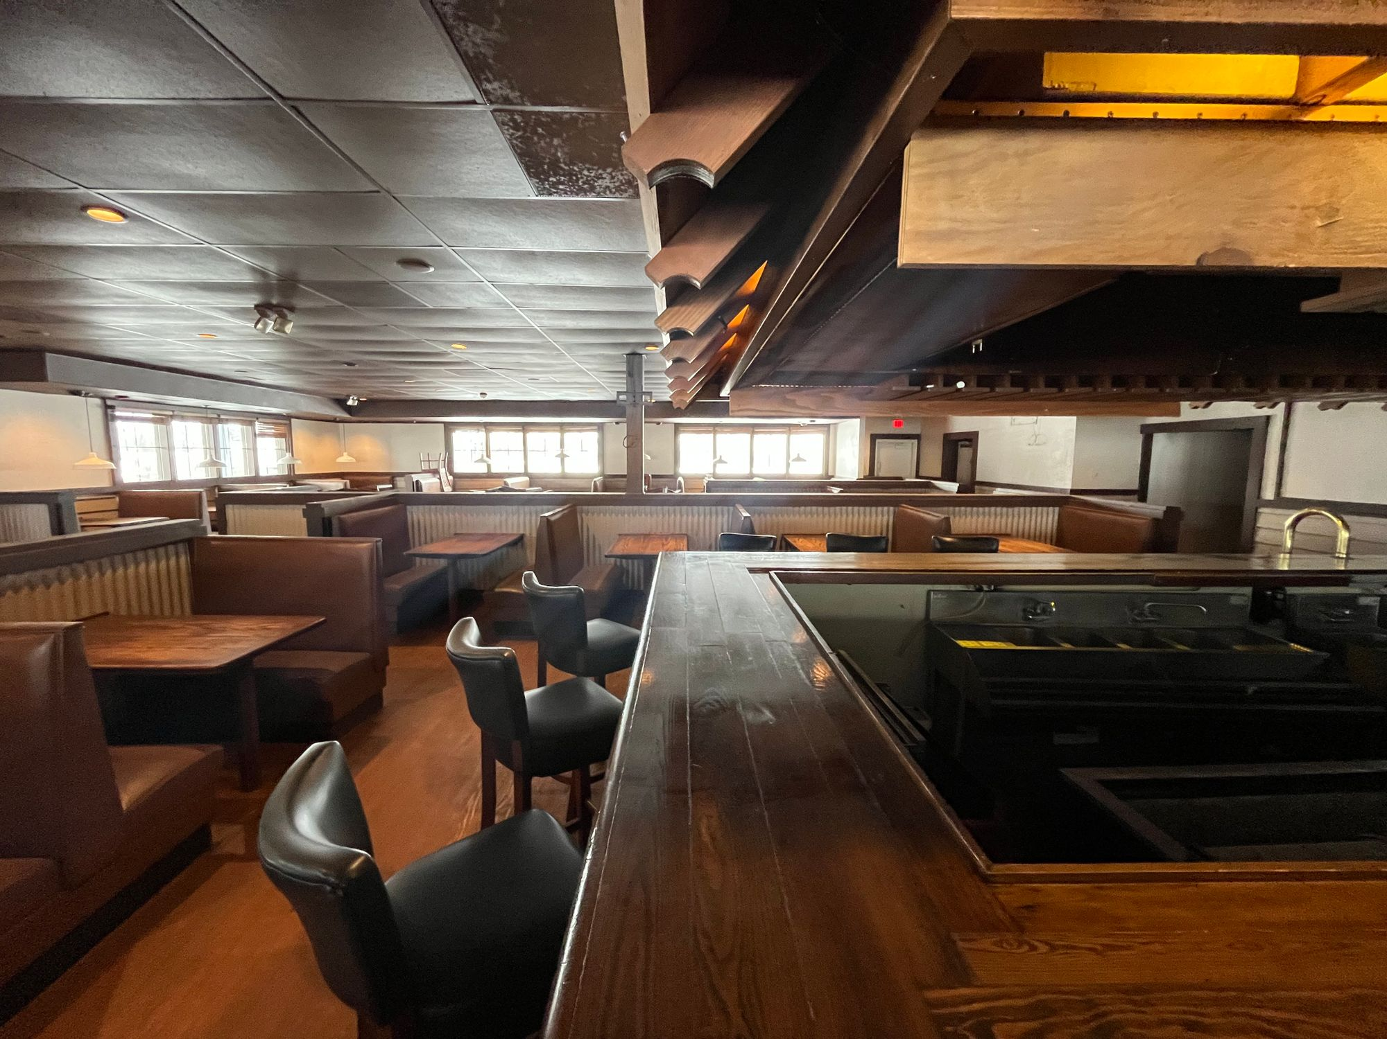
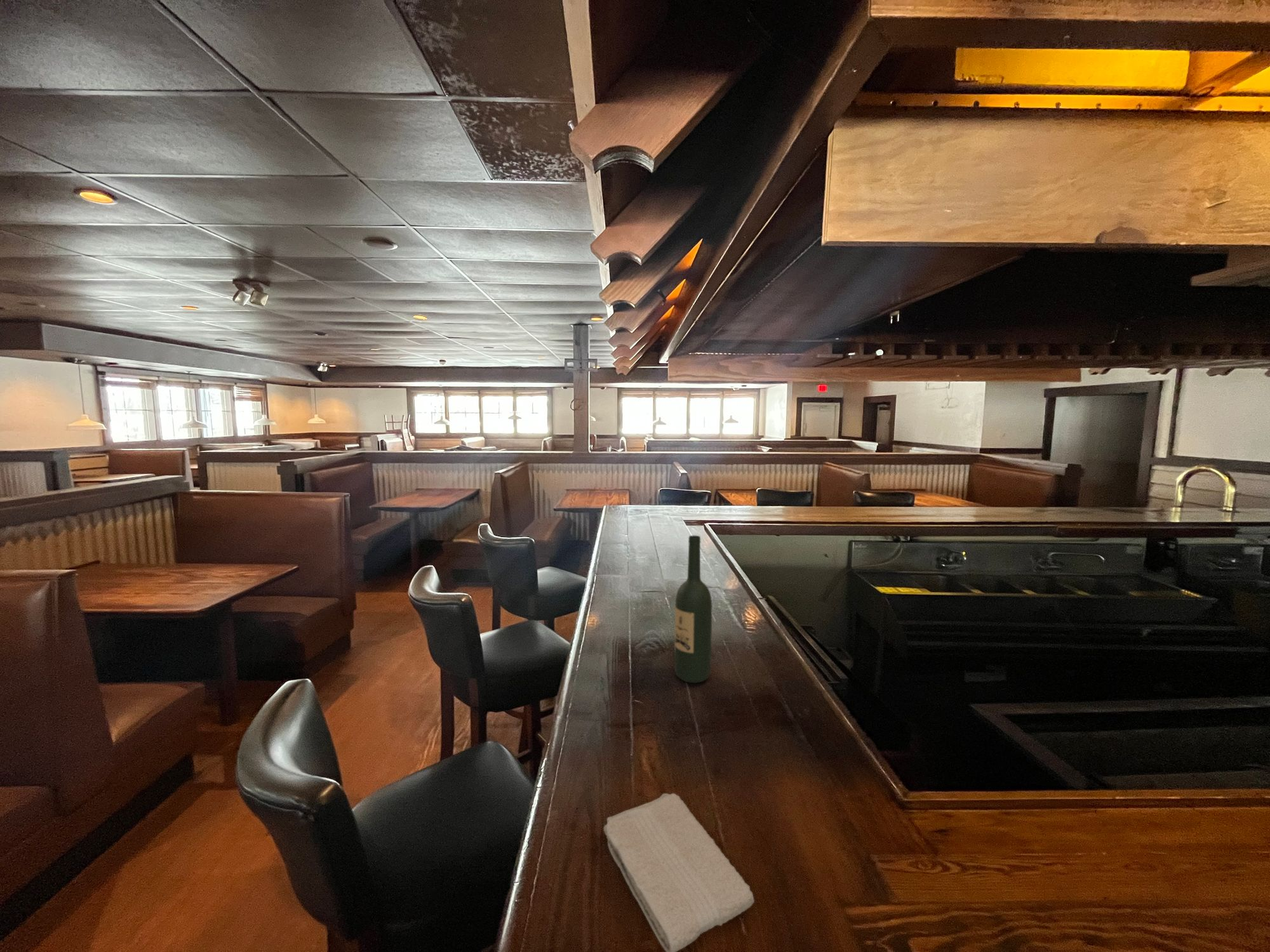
+ washcloth [603,793,755,952]
+ wine bottle [674,535,712,684]
